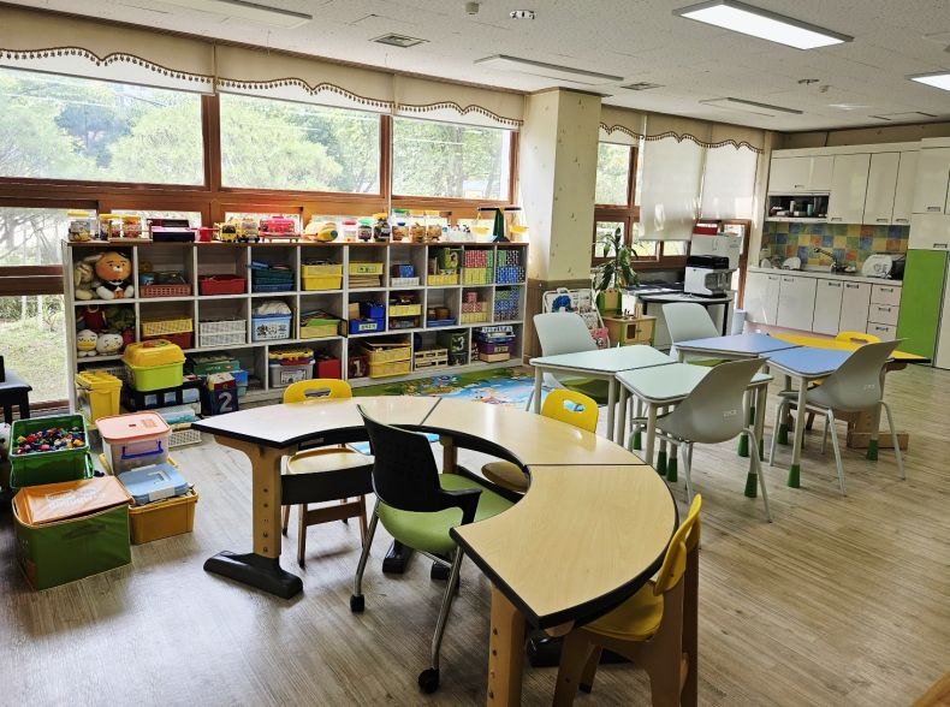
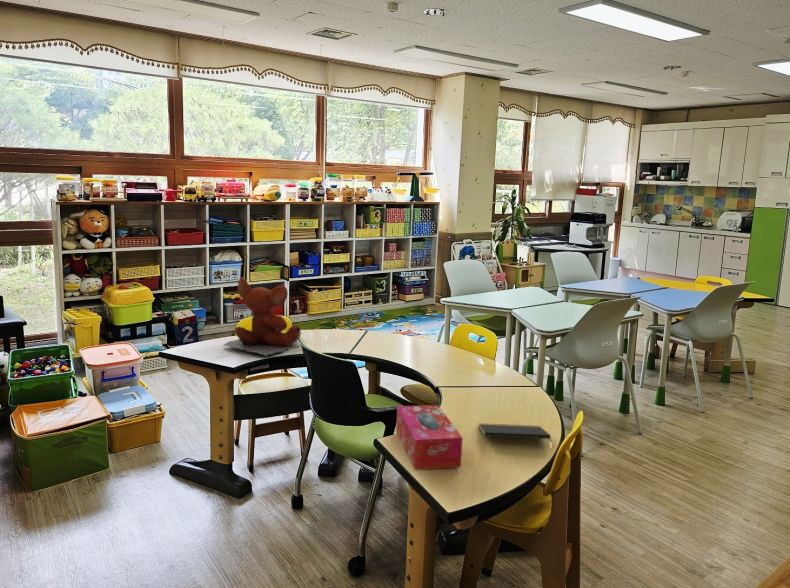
+ tissue box [395,404,464,470]
+ notepad [477,422,552,441]
+ stuffed animal [222,276,302,357]
